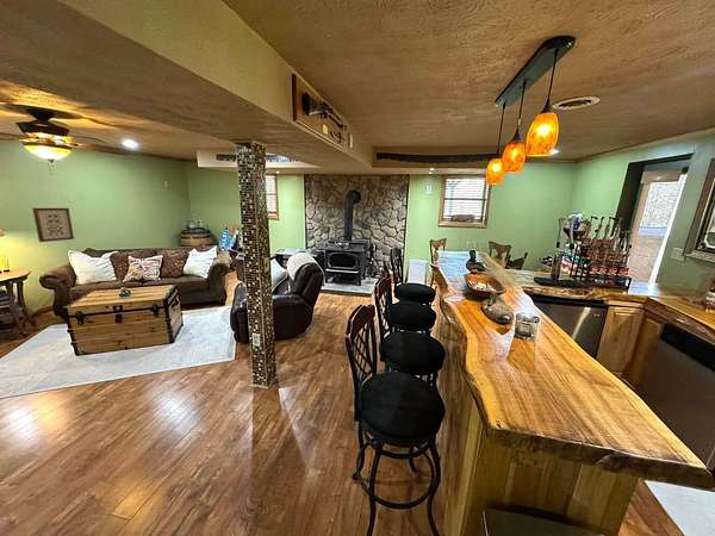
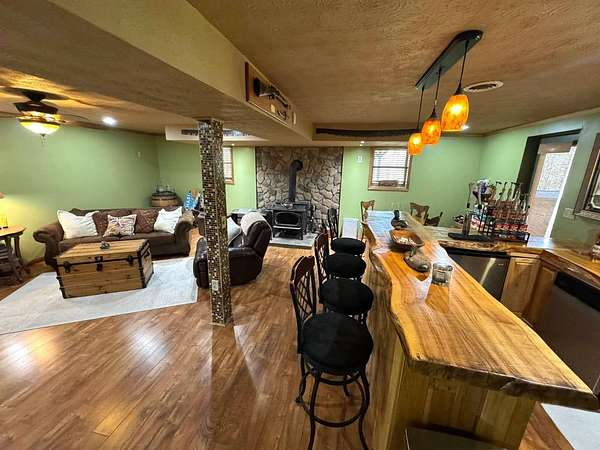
- wall art [31,207,75,243]
